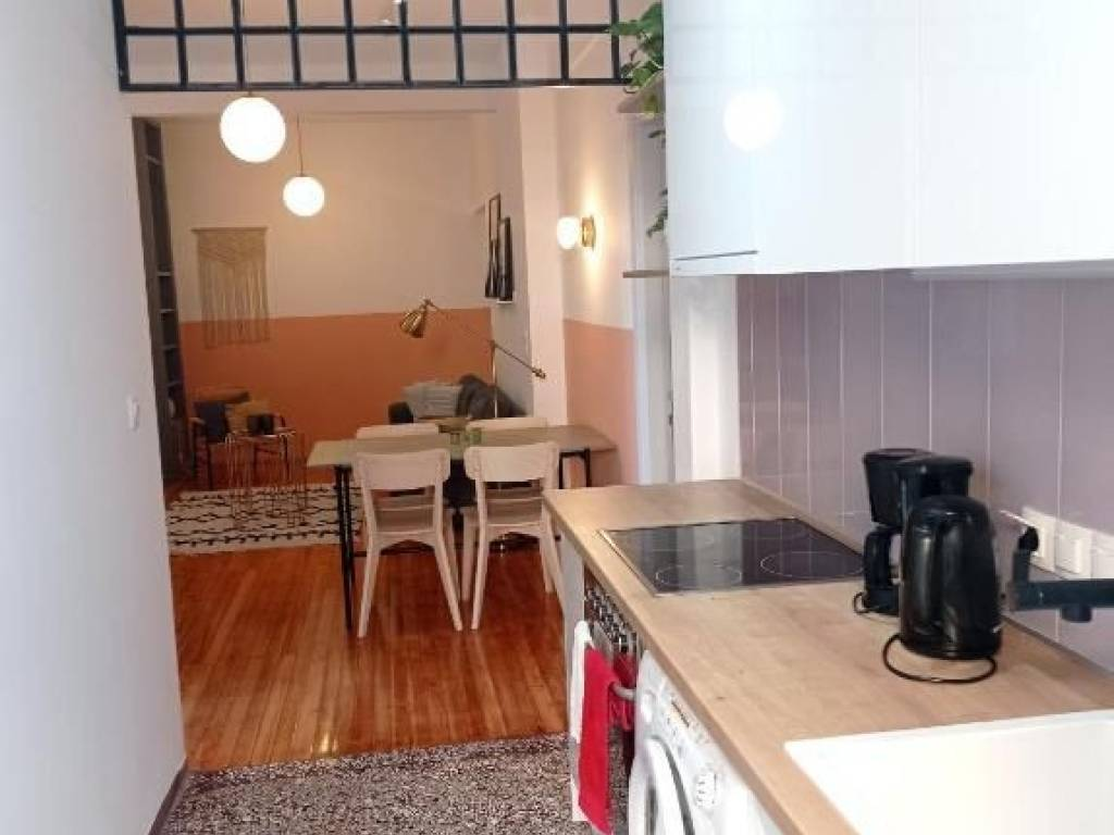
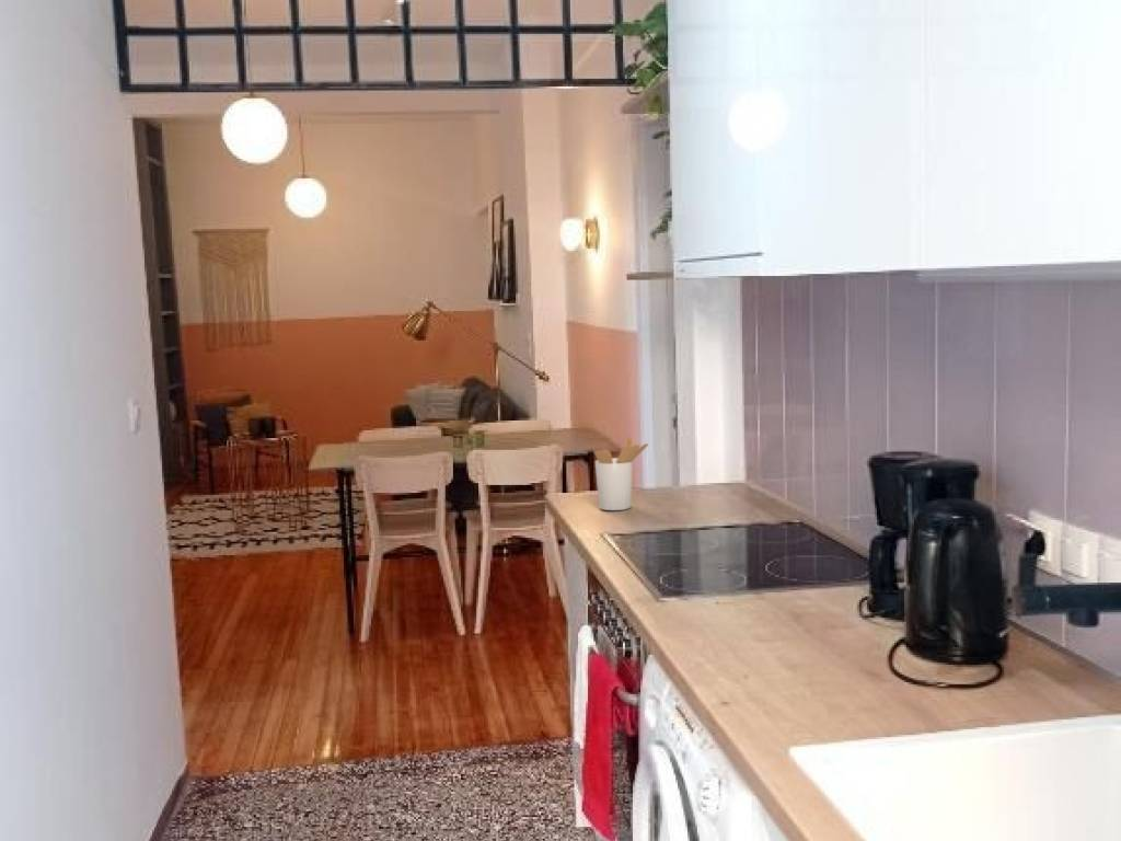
+ utensil holder [593,435,649,511]
